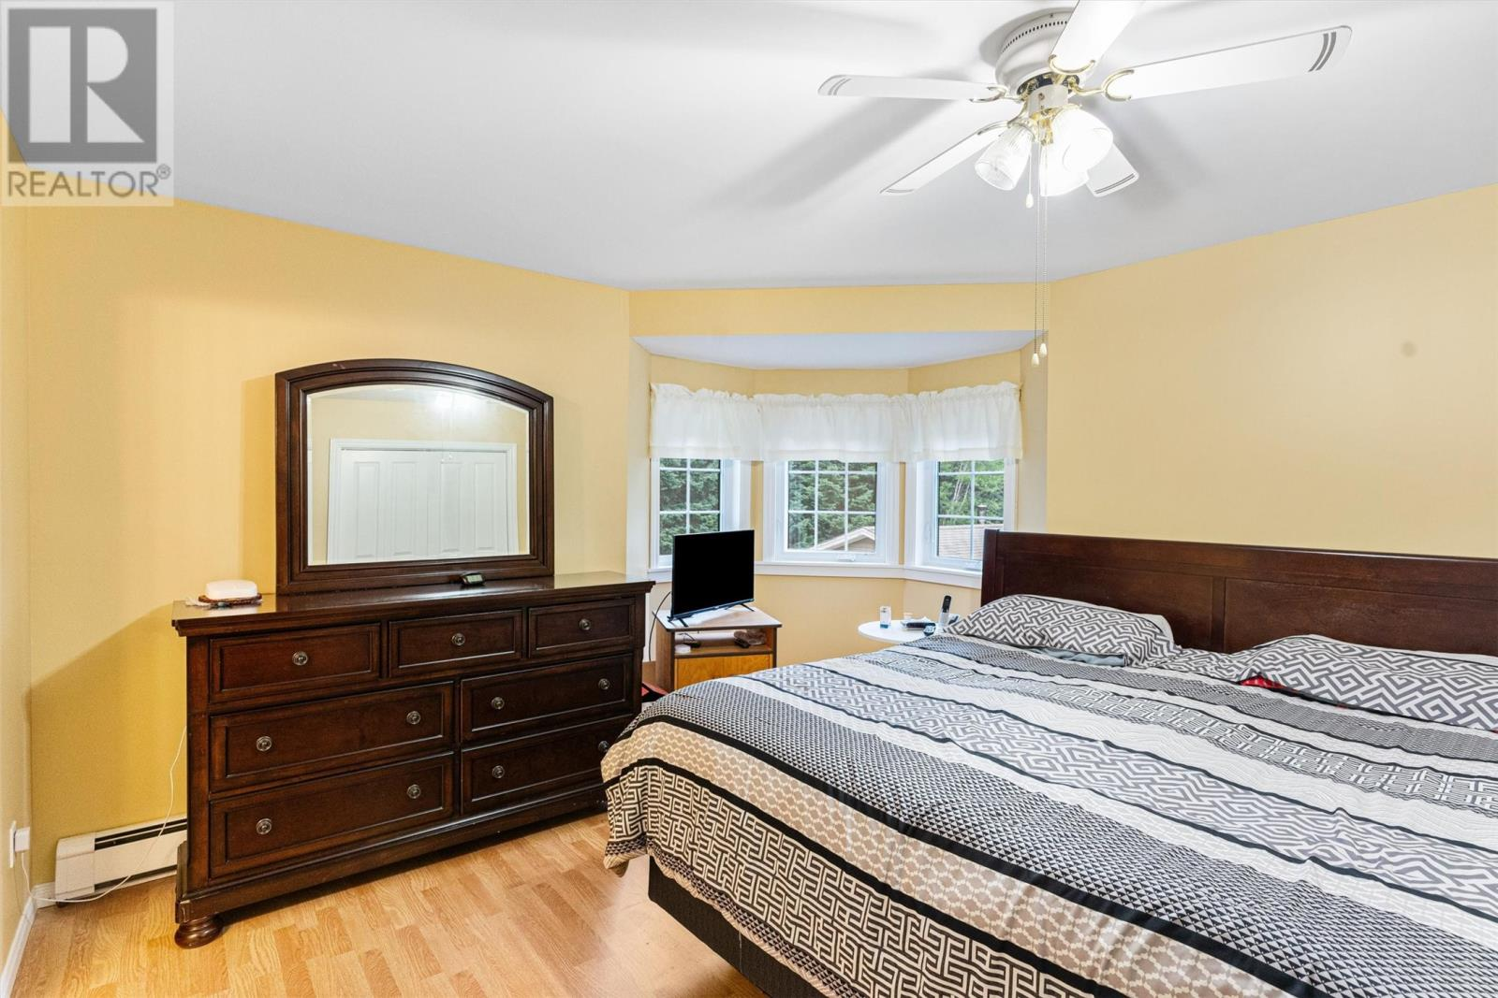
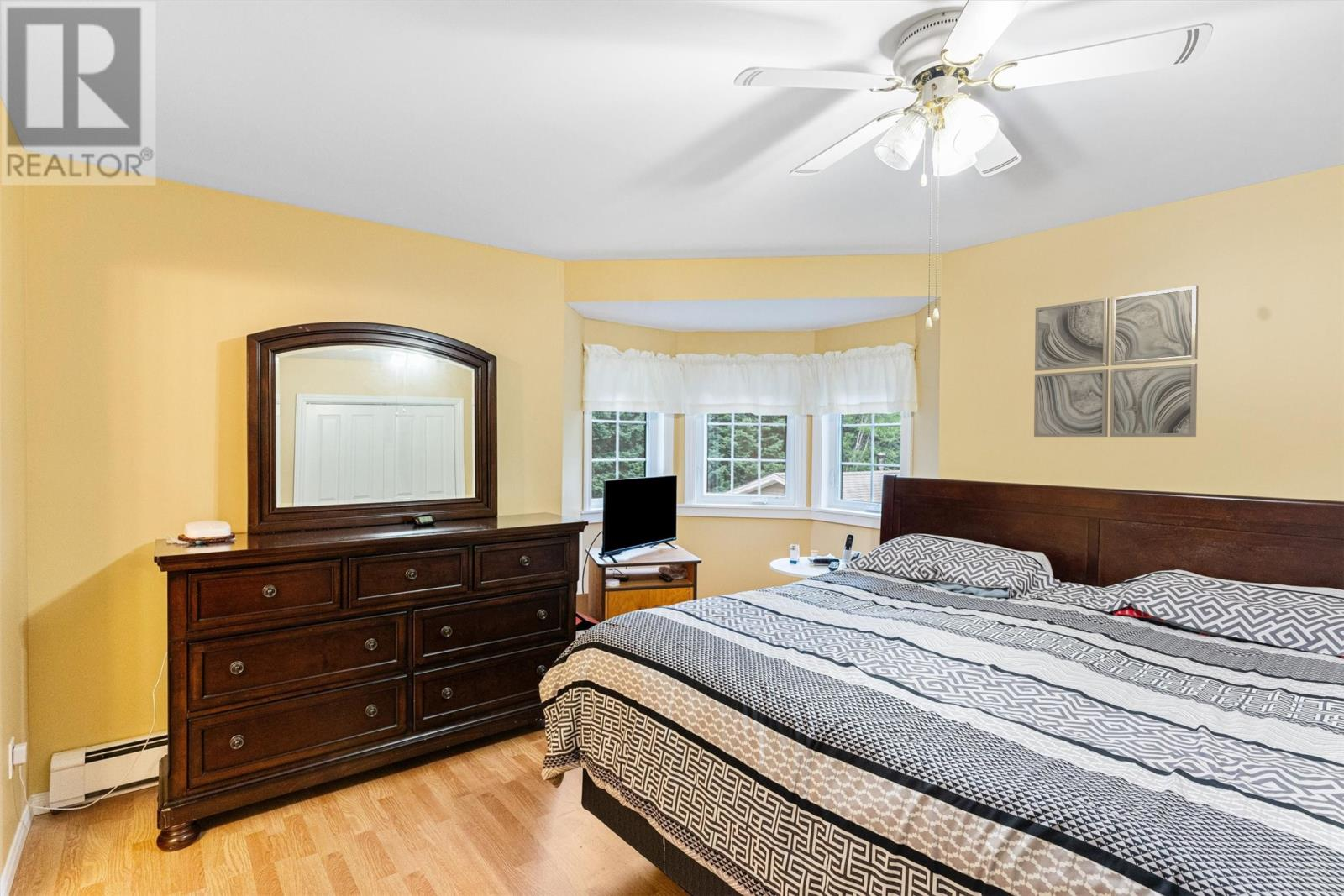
+ wall art [1033,285,1200,438]
